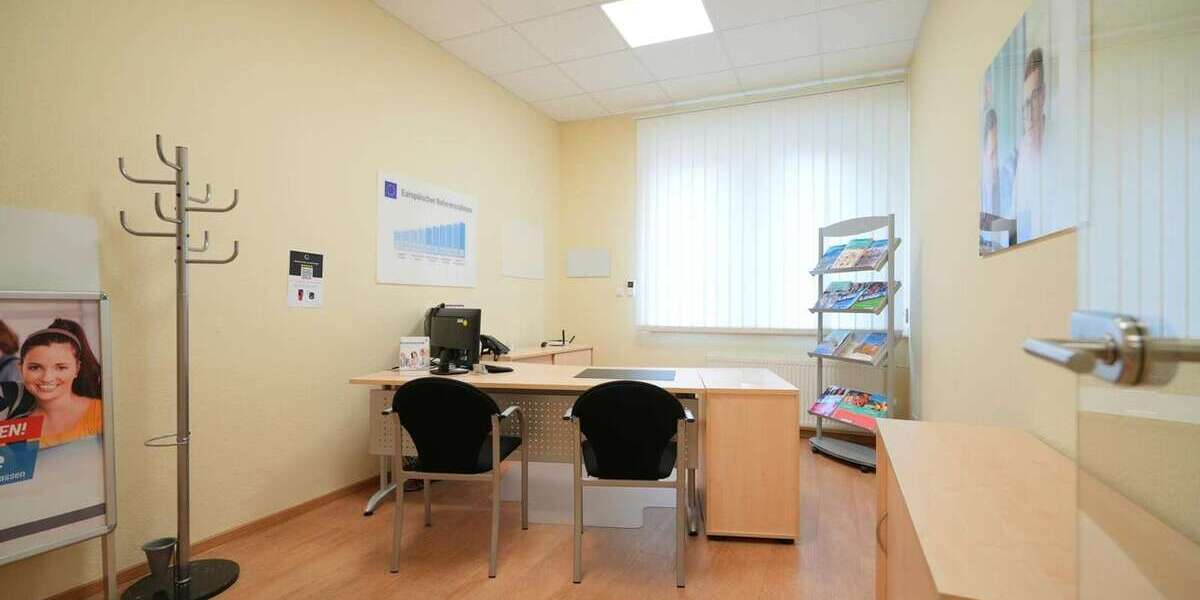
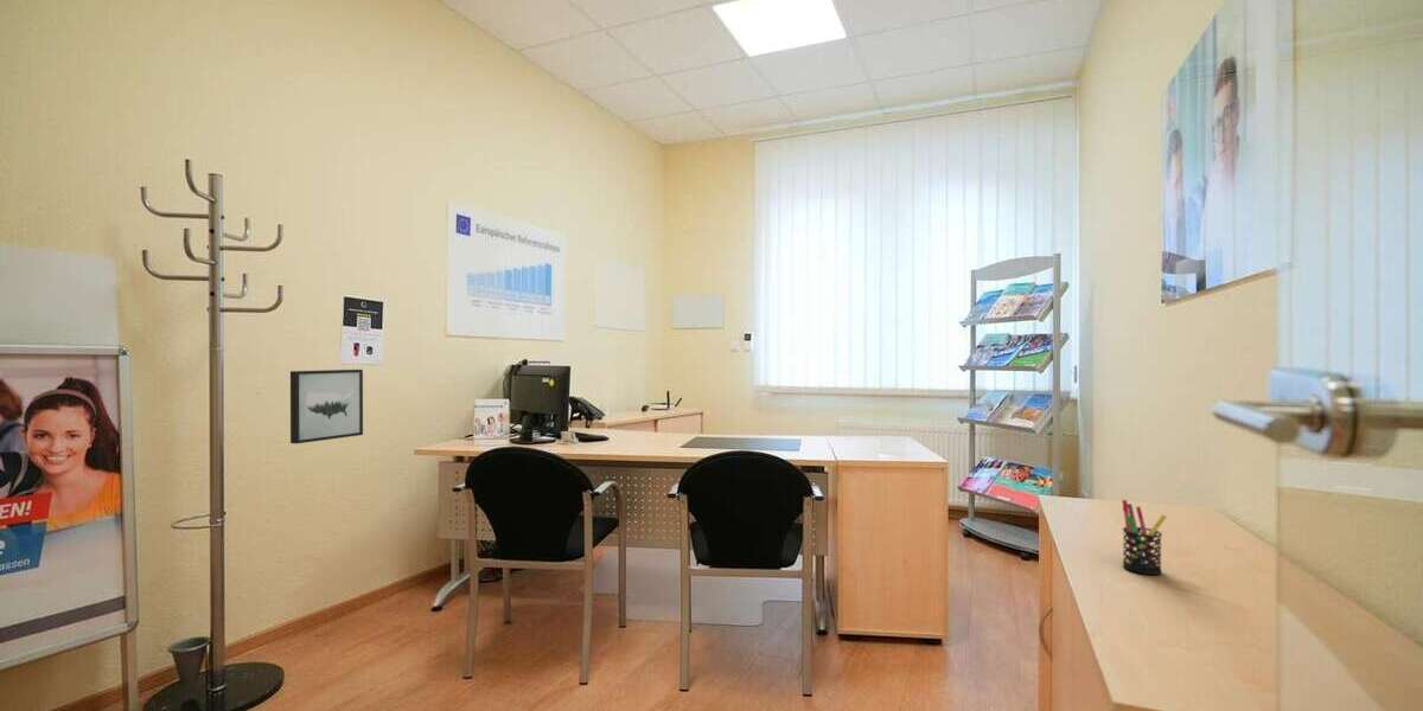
+ wall art [289,369,364,444]
+ pen holder [1121,499,1168,576]
